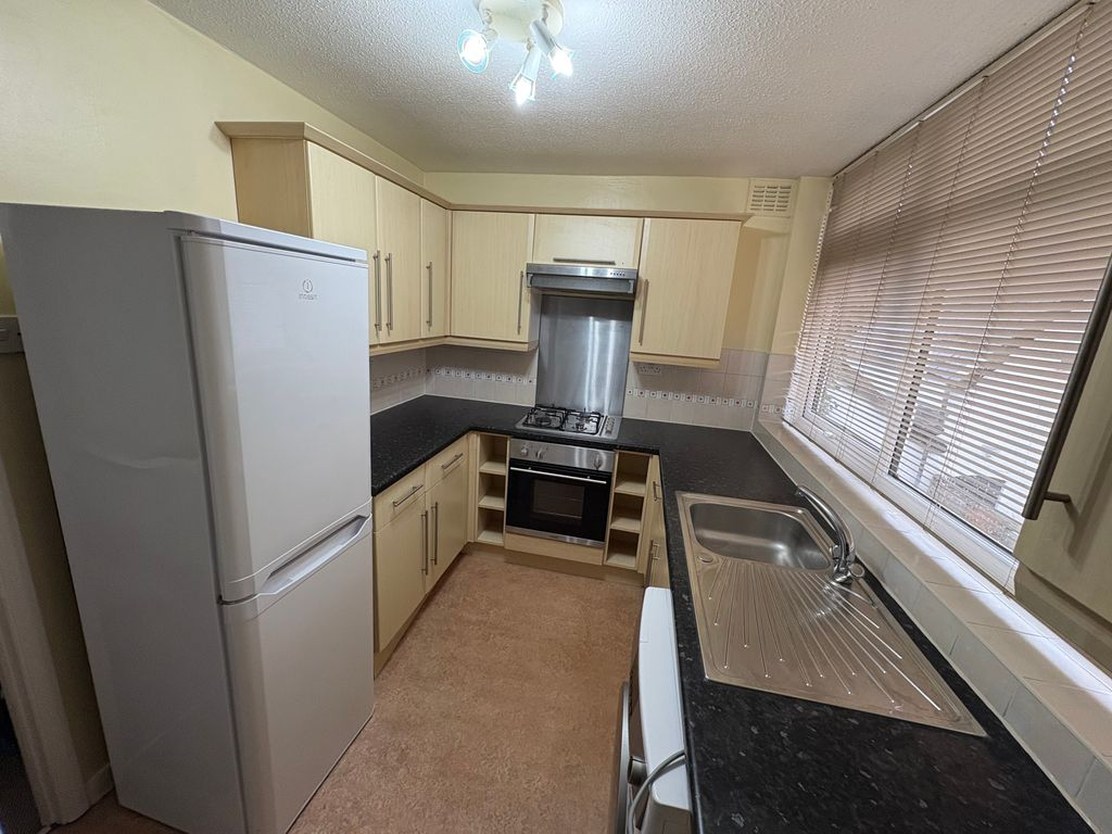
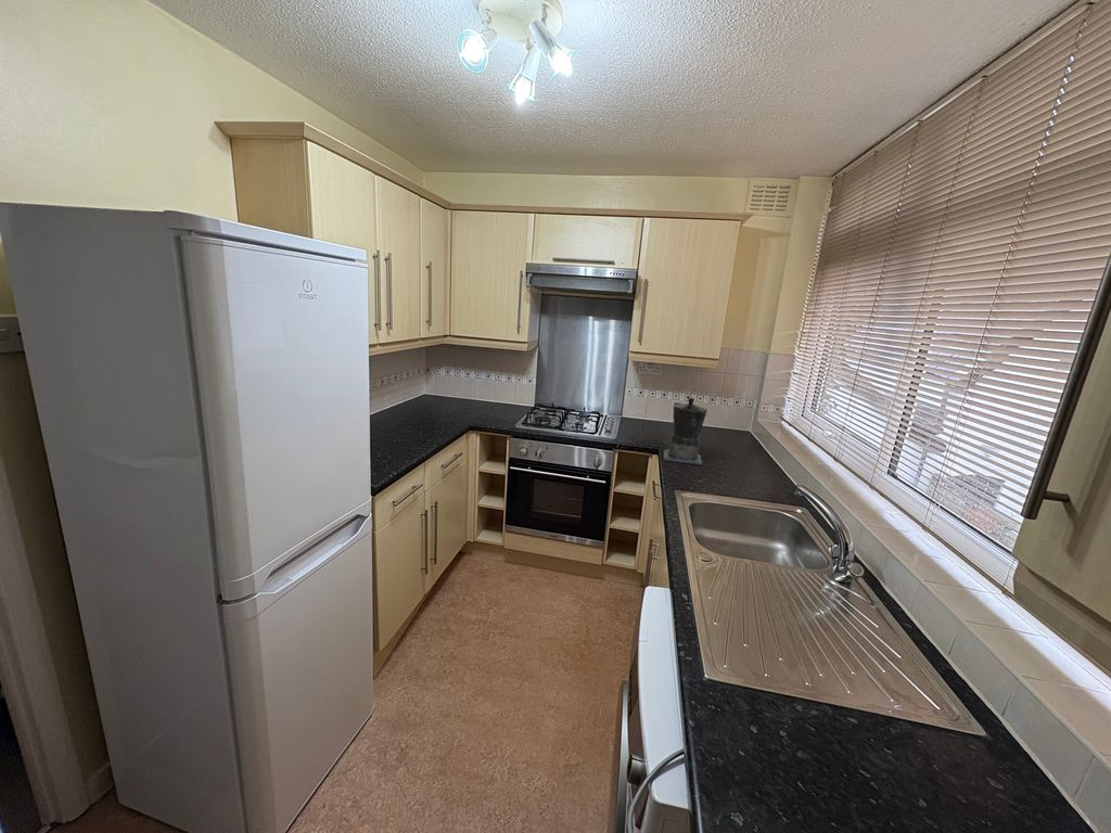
+ coffee maker [663,397,708,466]
